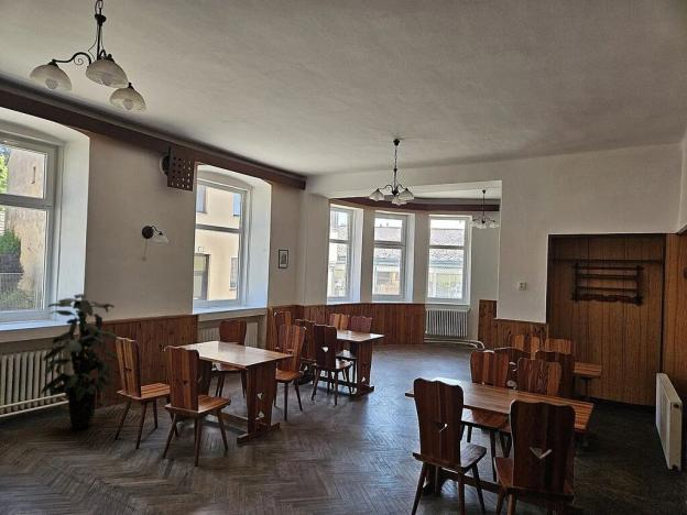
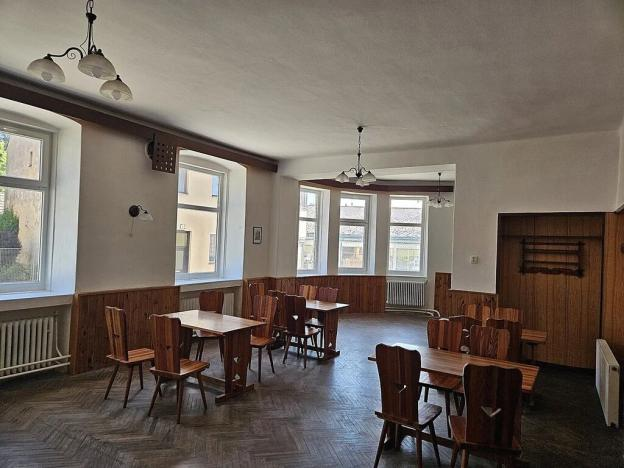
- indoor plant [40,293,119,429]
